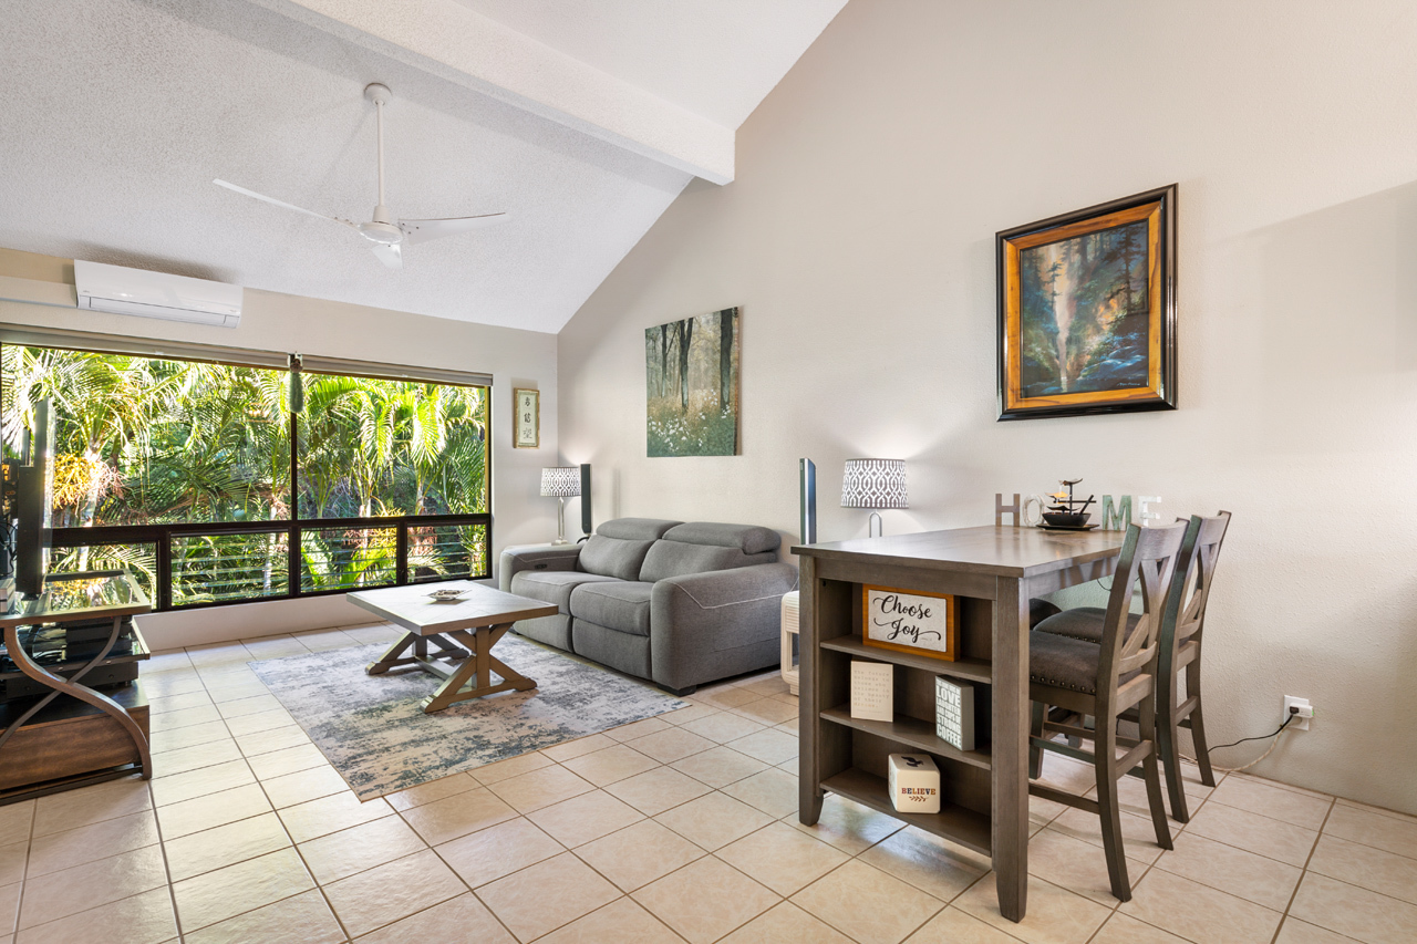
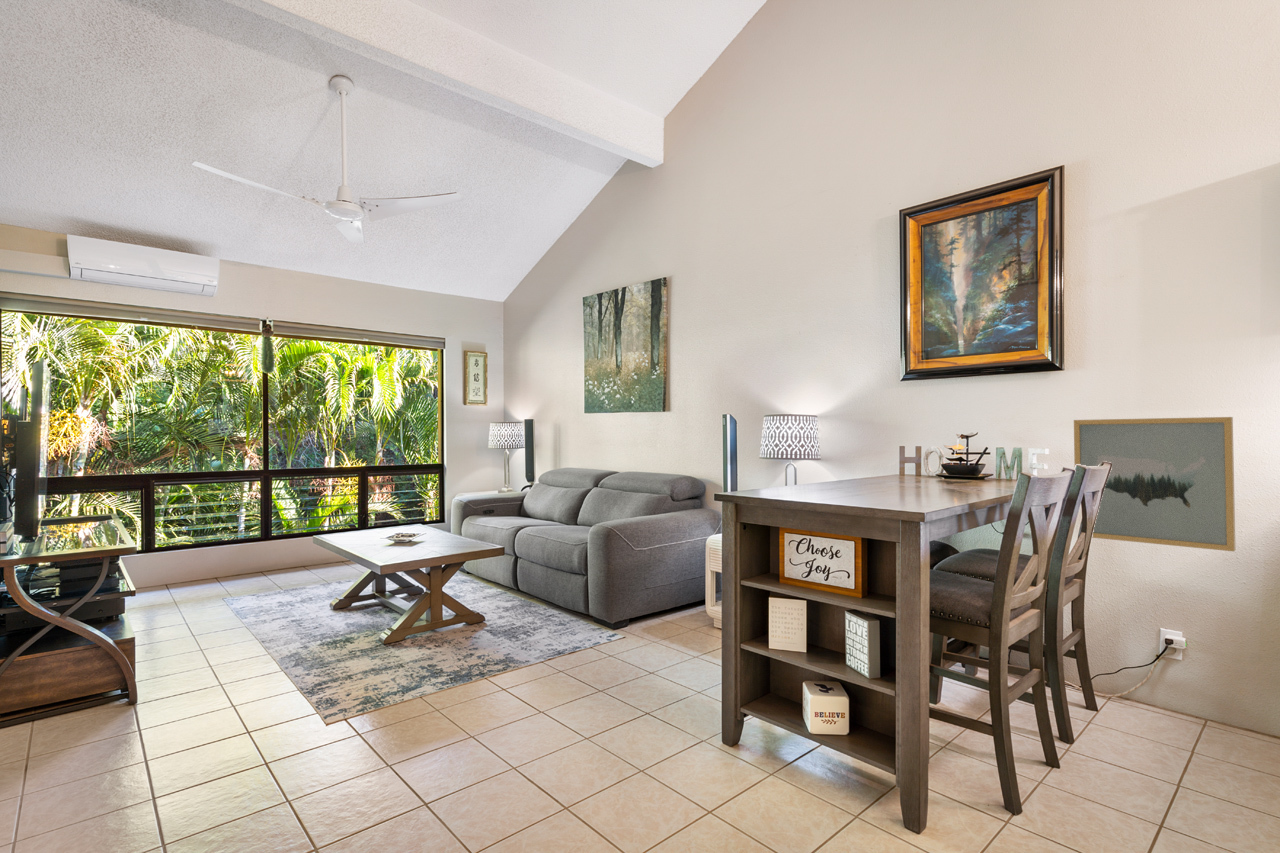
+ wall art [1073,416,1237,552]
